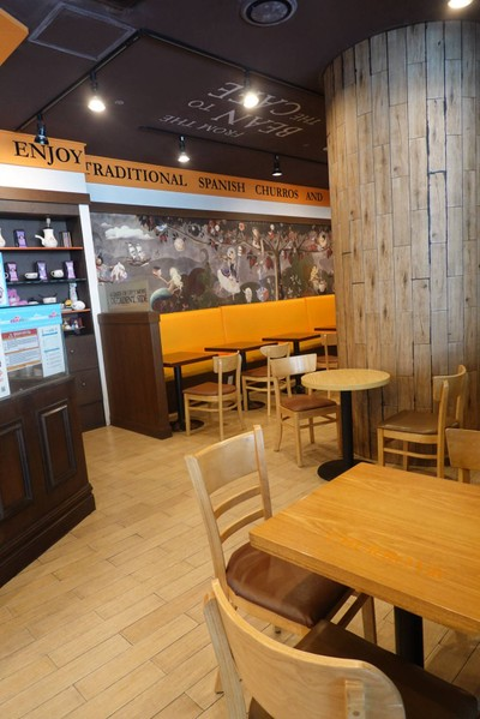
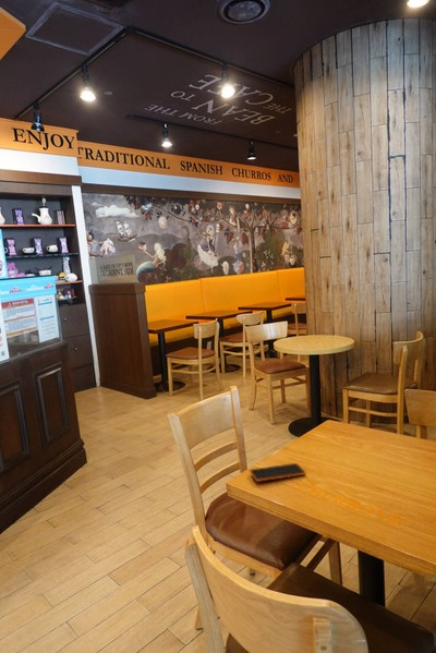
+ smartphone [249,462,306,483]
